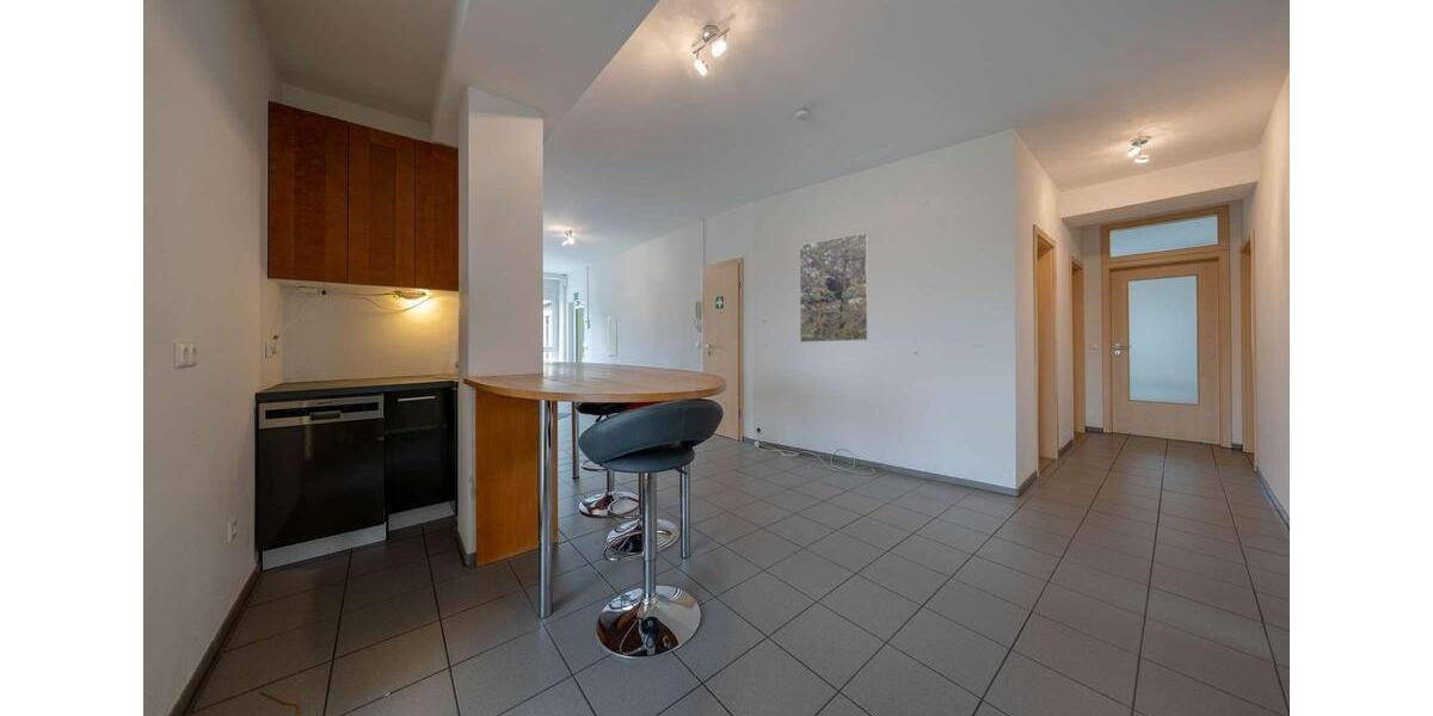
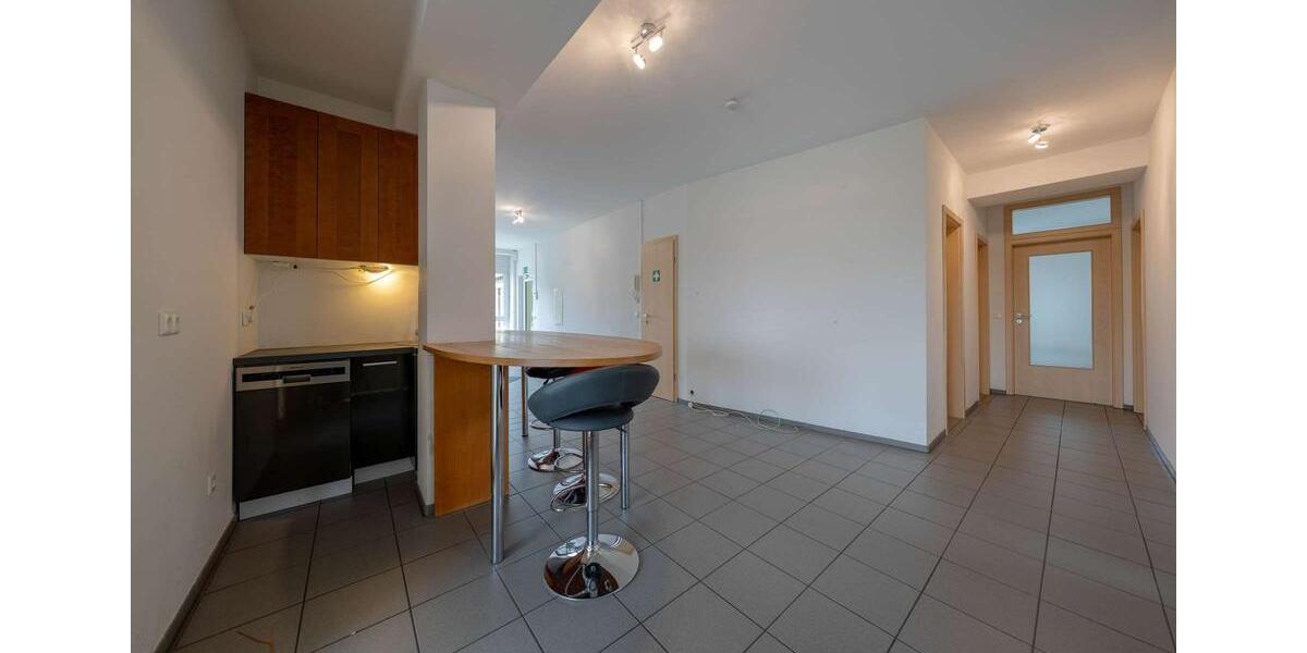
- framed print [799,232,869,344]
